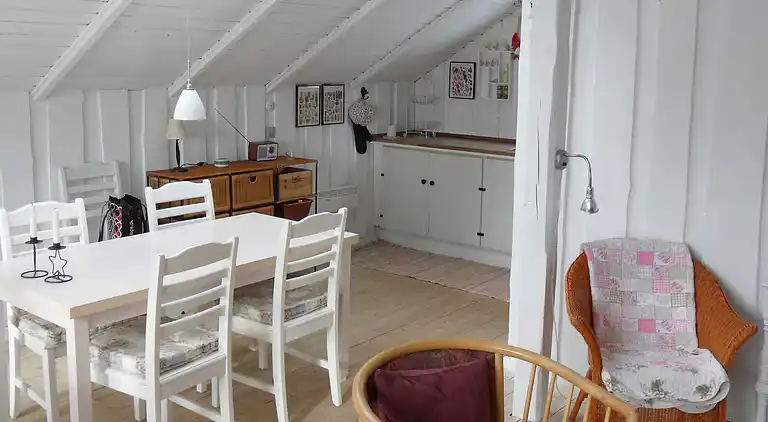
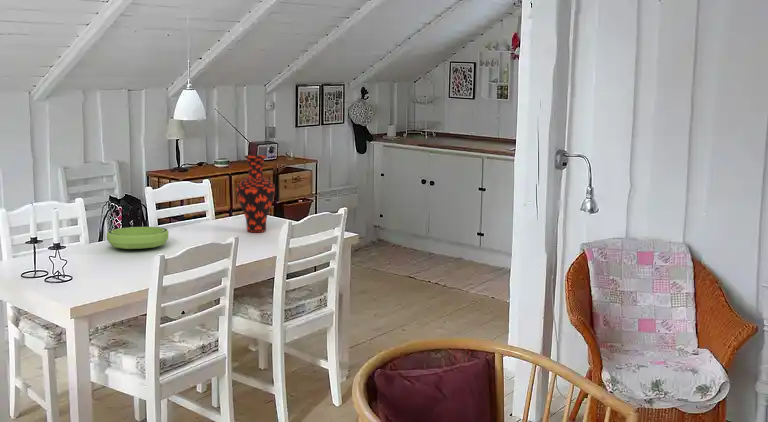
+ bowl [106,226,170,250]
+ vase [235,154,276,233]
